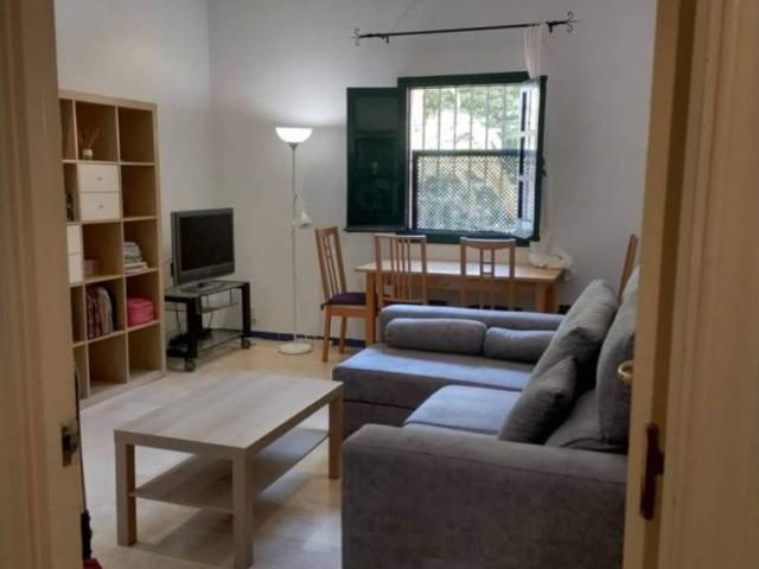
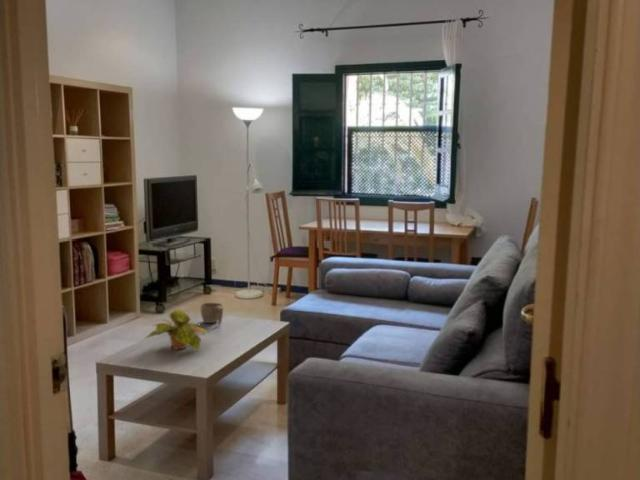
+ cup [200,302,224,326]
+ plant [143,308,211,352]
